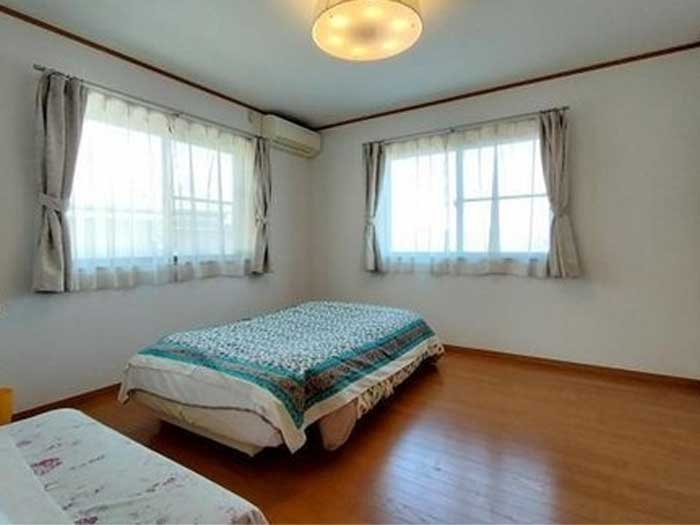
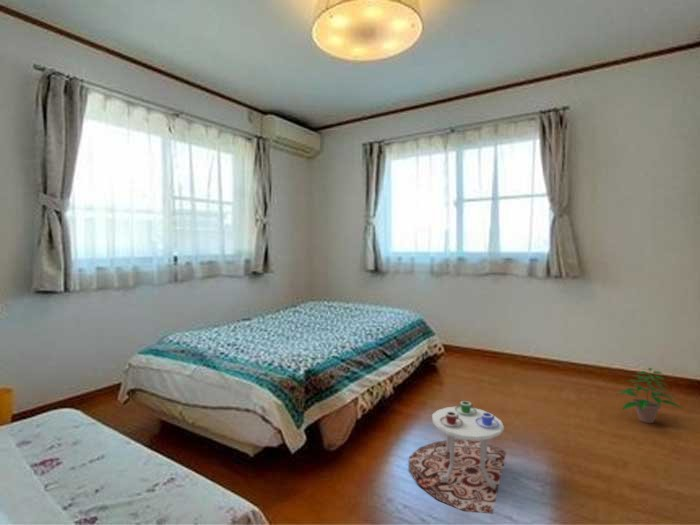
+ potted plant [615,367,683,424]
+ side table [408,400,507,515]
